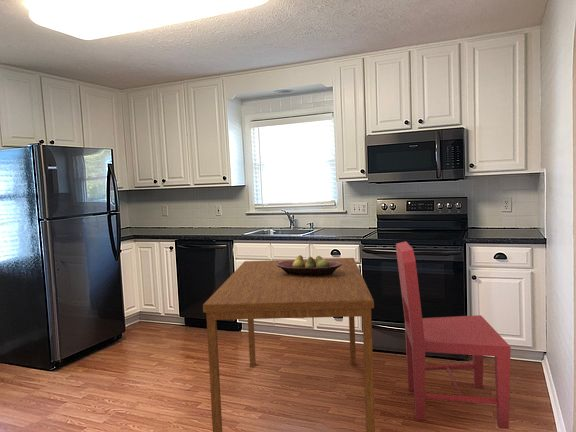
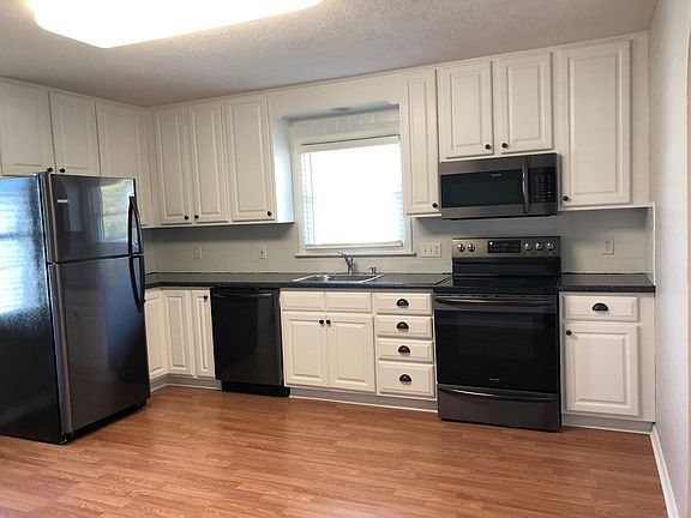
- fruit bowl [277,254,342,276]
- dining chair [395,241,512,430]
- dining table [202,257,376,432]
